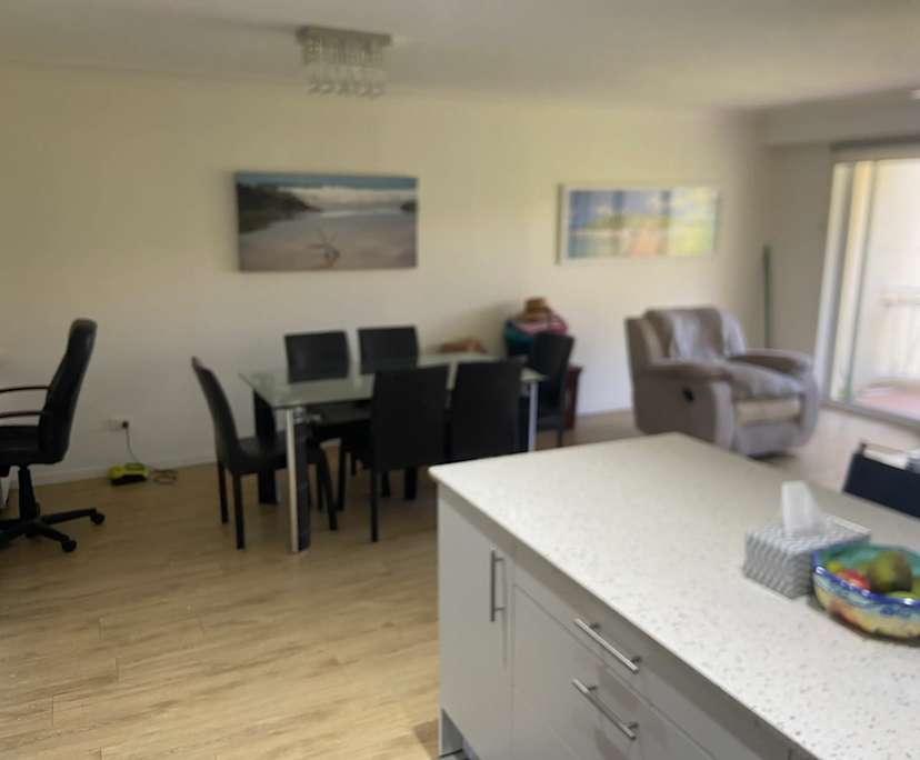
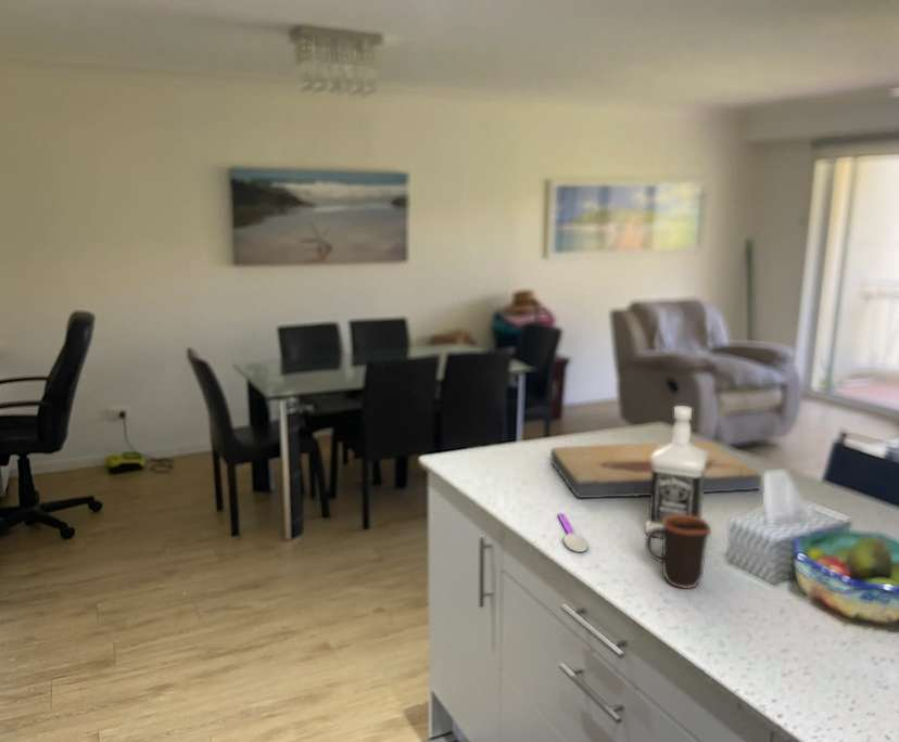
+ fish fossil [549,440,762,499]
+ bottle [644,405,708,539]
+ mug [644,514,712,590]
+ spoon [557,512,590,553]
